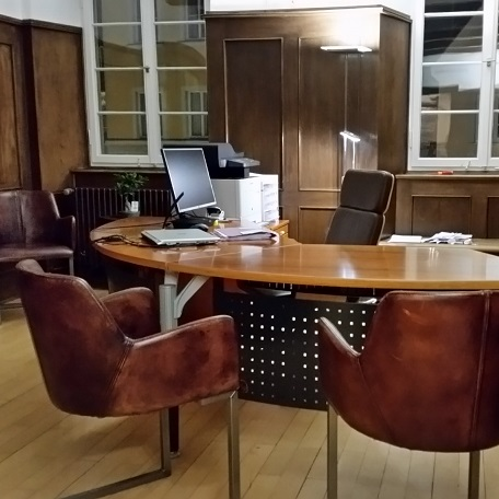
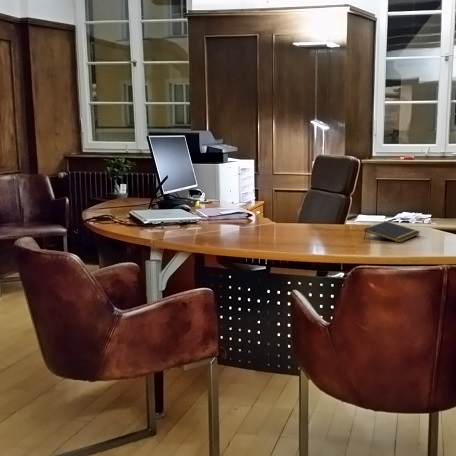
+ notepad [363,220,421,244]
